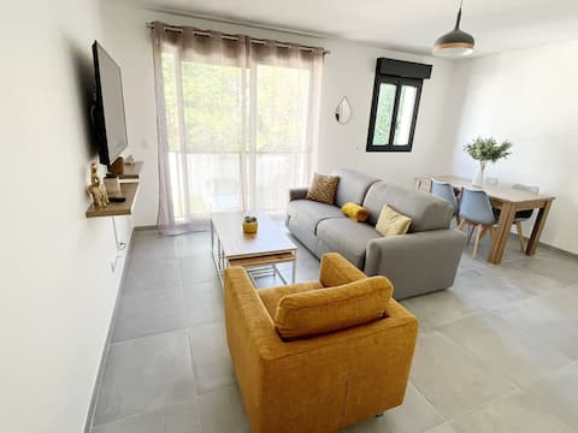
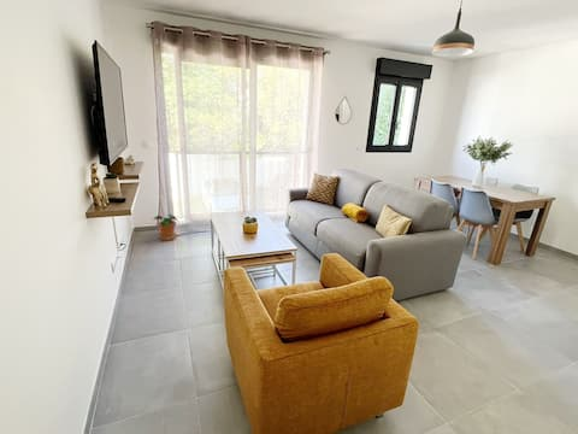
+ potted plant [153,213,178,242]
